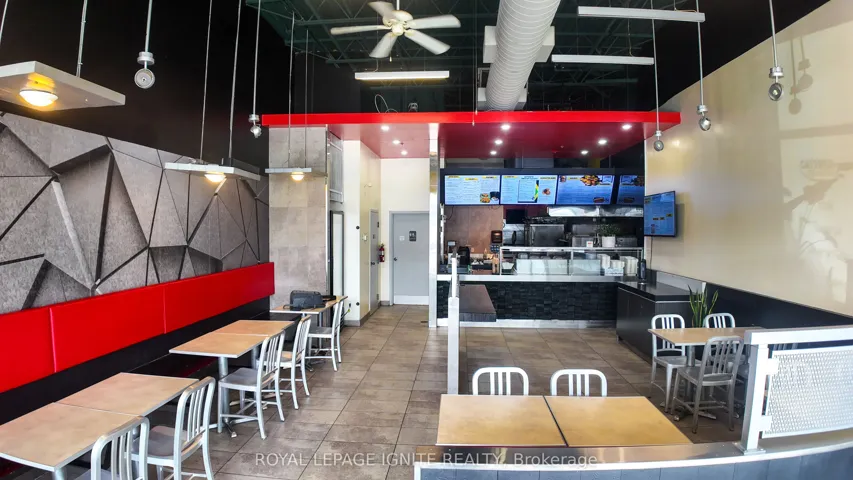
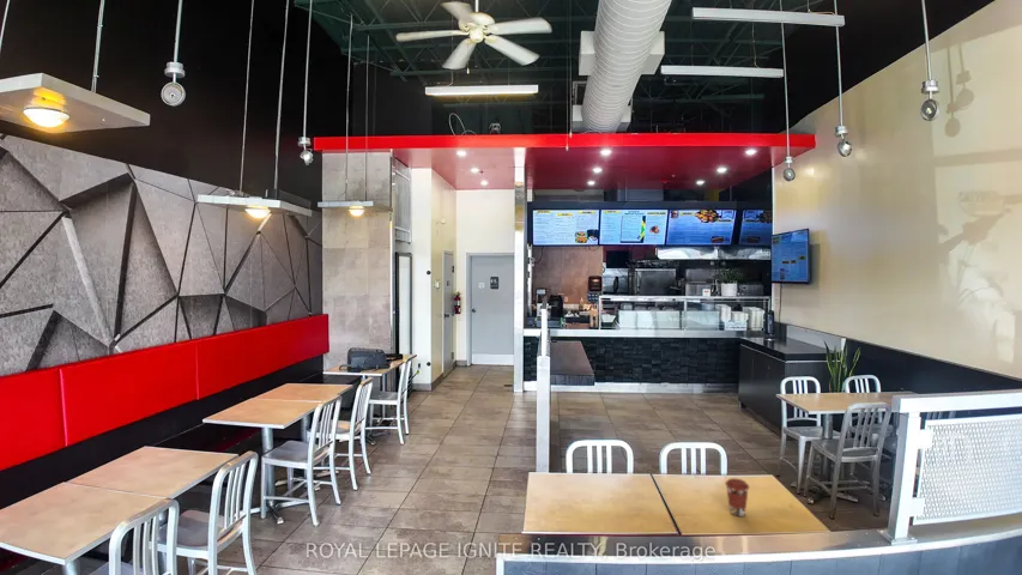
+ coffee cup [724,477,750,518]
